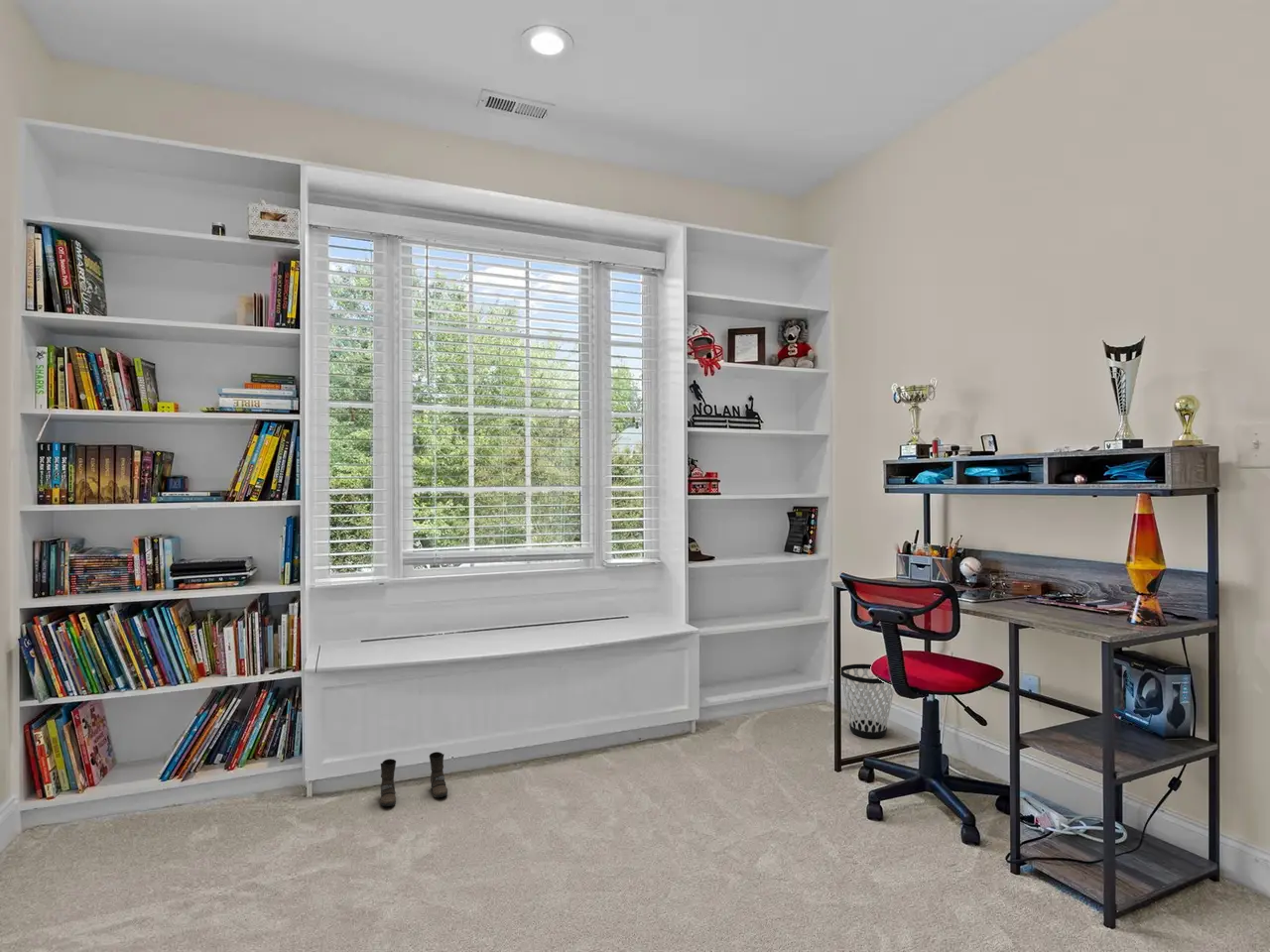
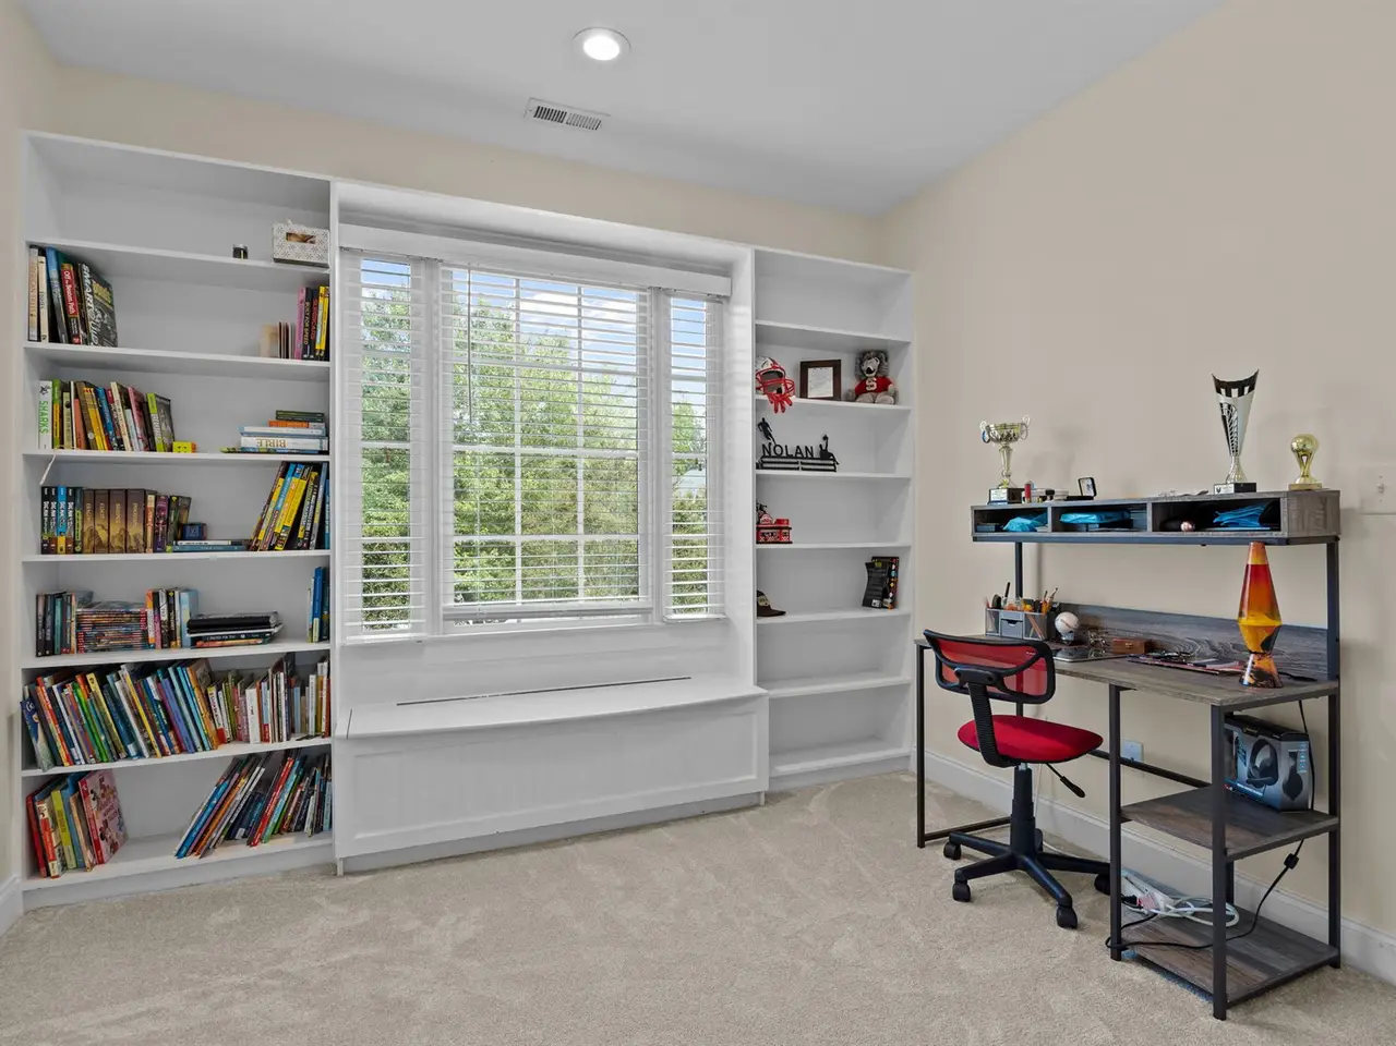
- boots [380,751,448,807]
- wastebasket [840,663,895,739]
